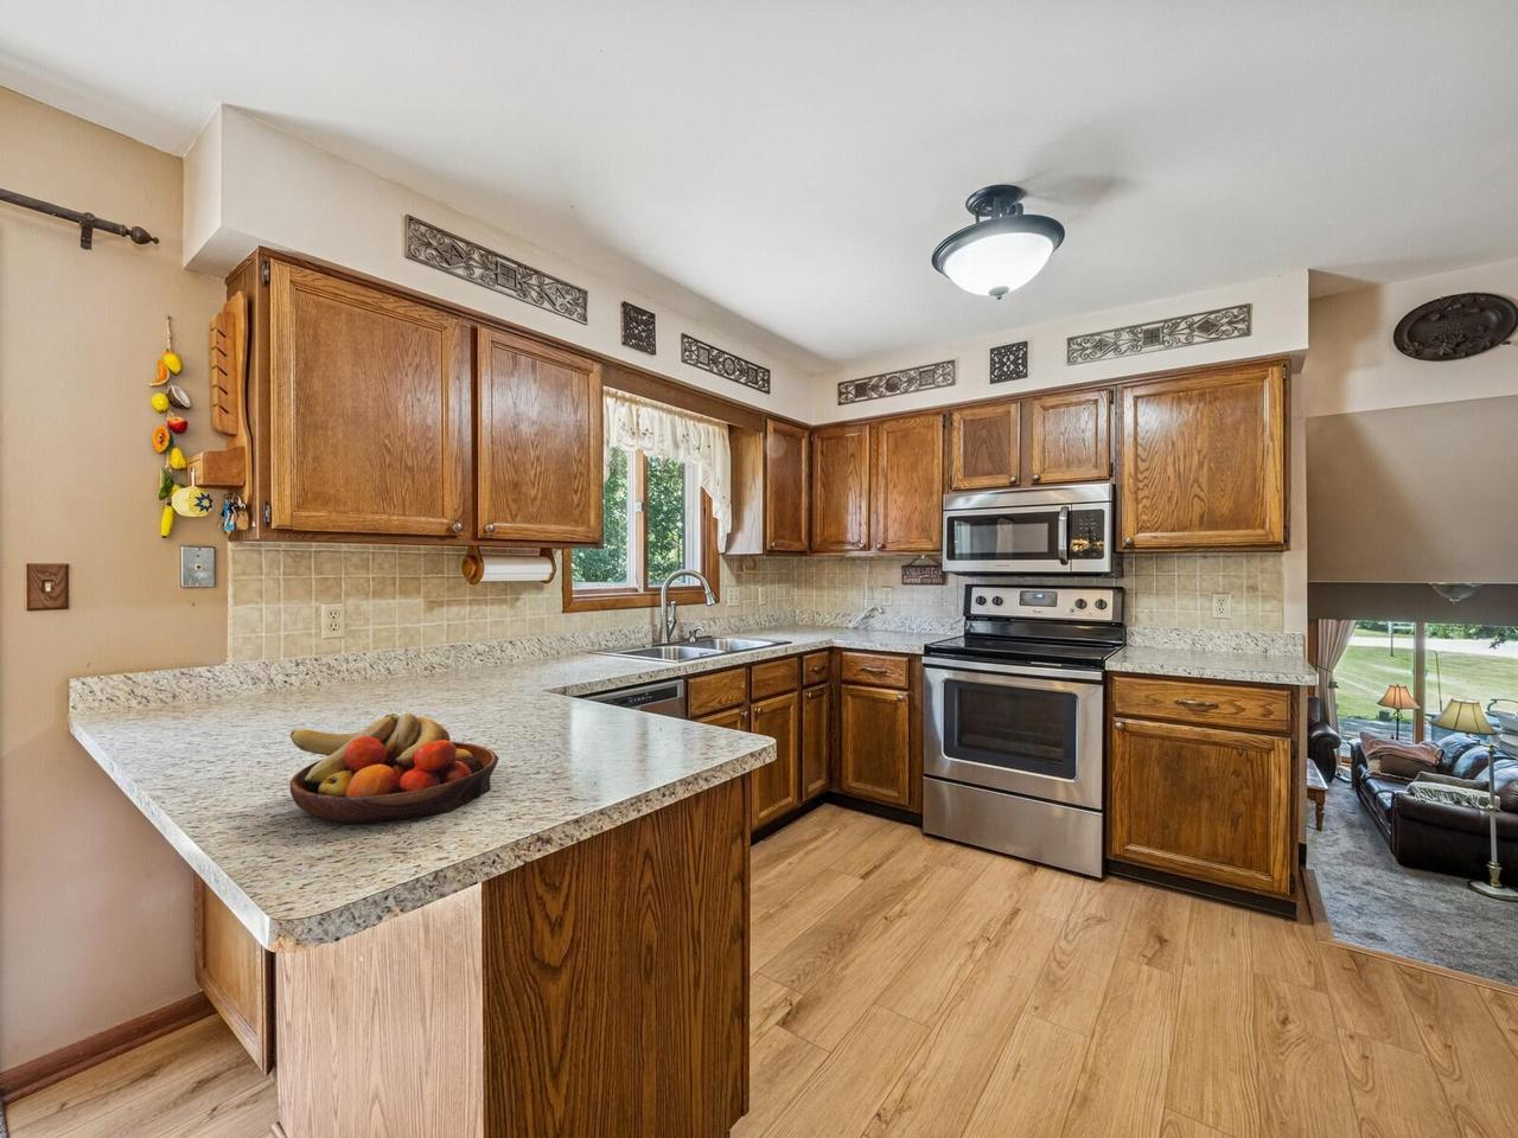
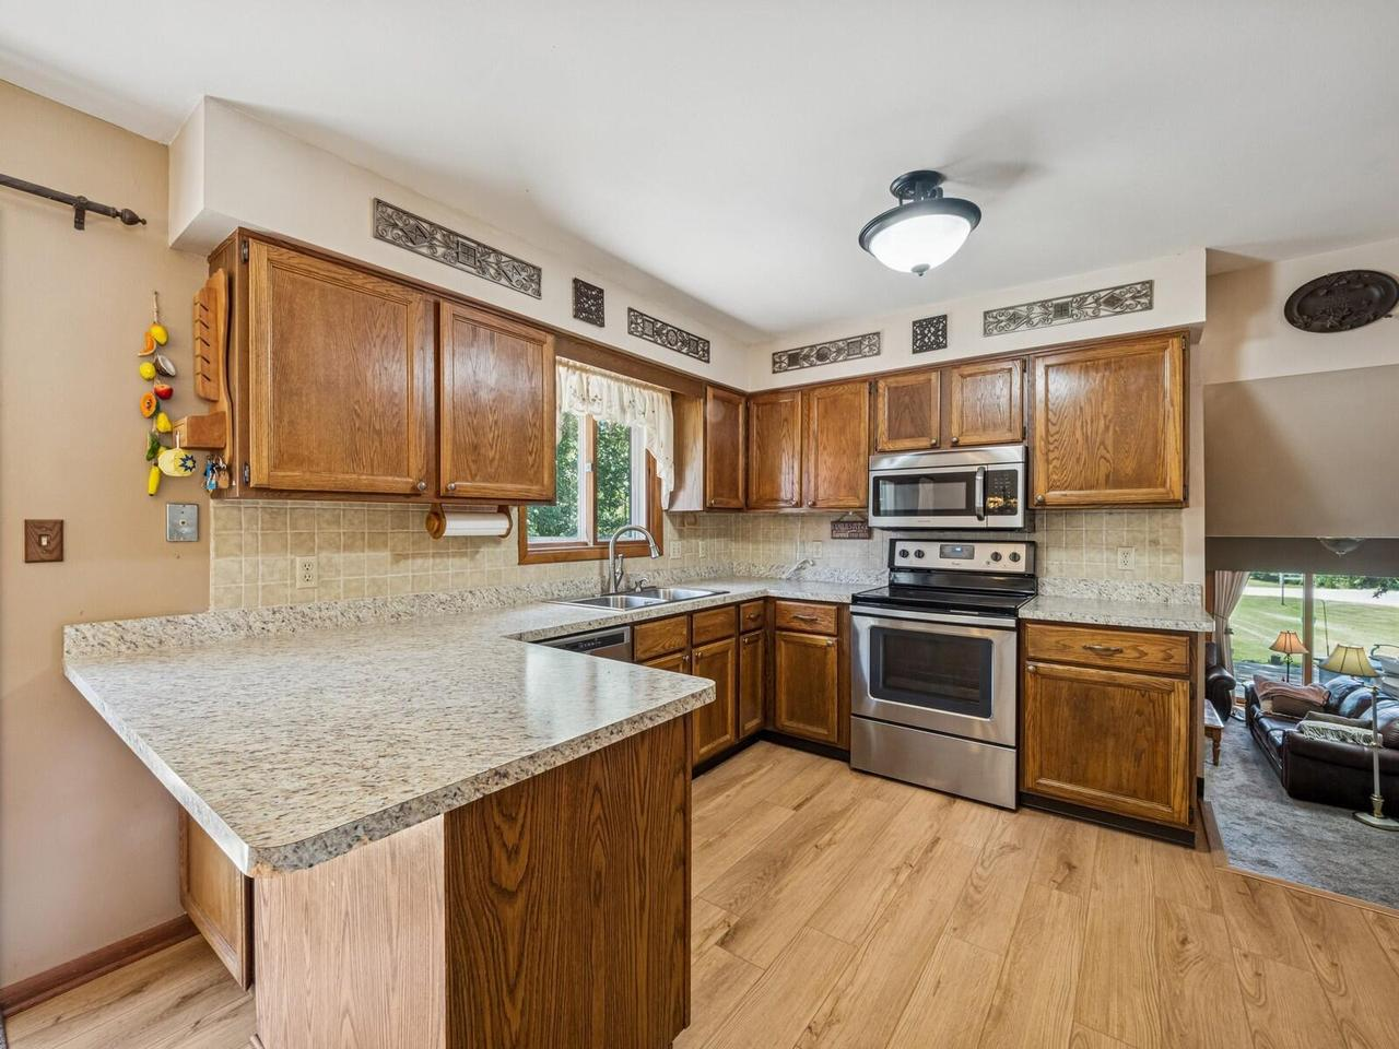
- fruit bowl [289,712,500,825]
